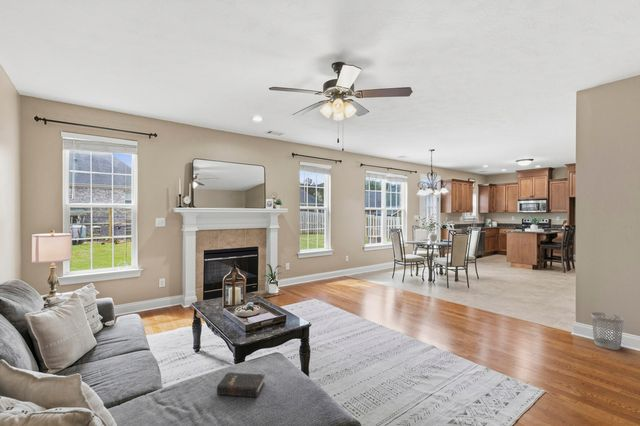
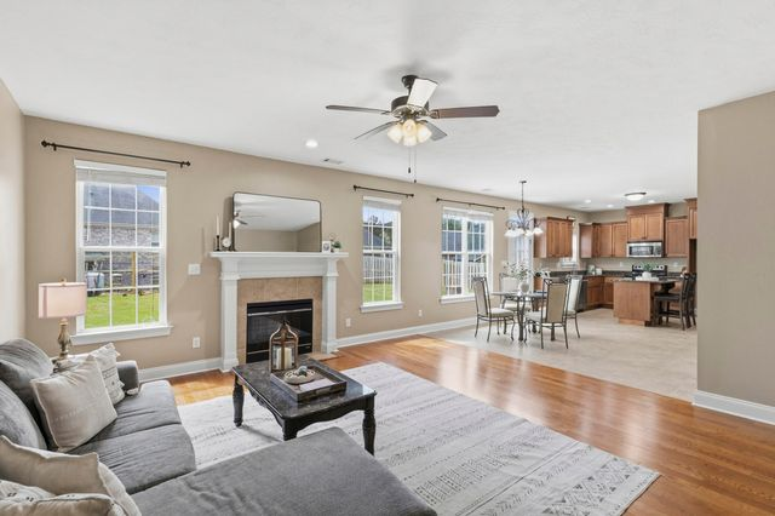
- hardback book [216,371,266,398]
- wastebasket [590,311,625,351]
- house plant [264,263,284,295]
